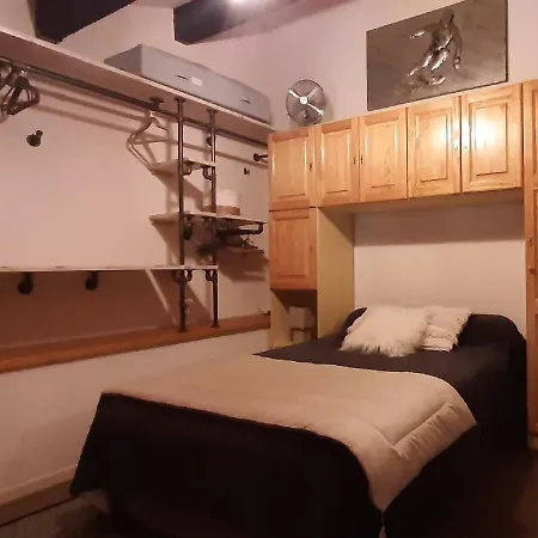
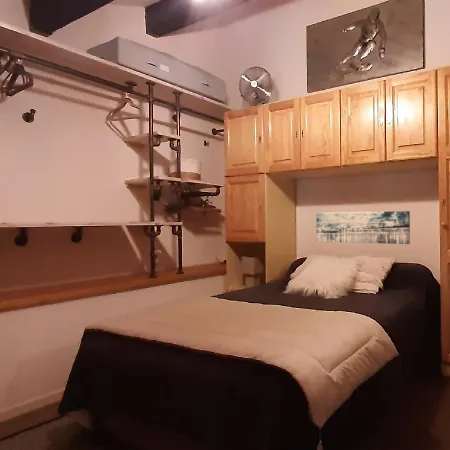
+ wall art [315,210,411,245]
